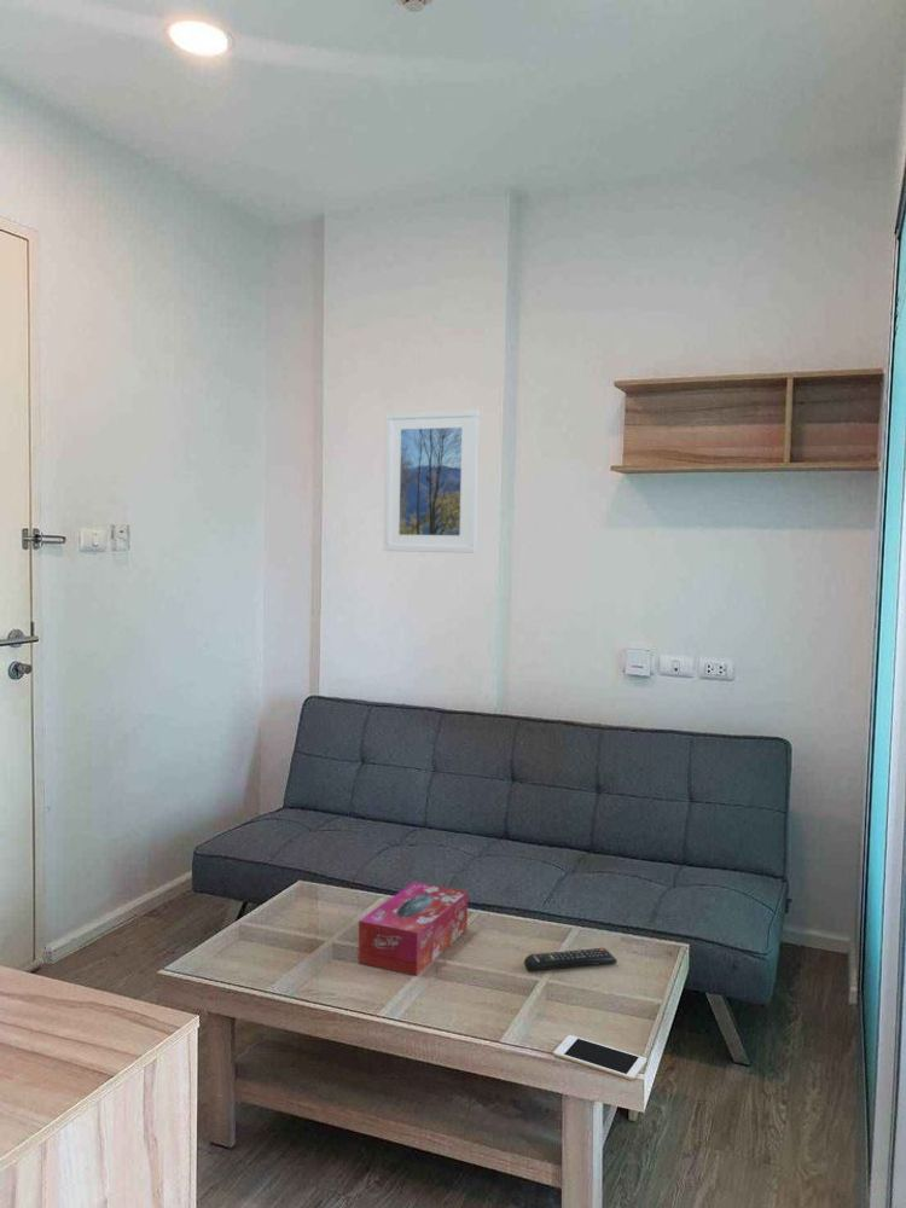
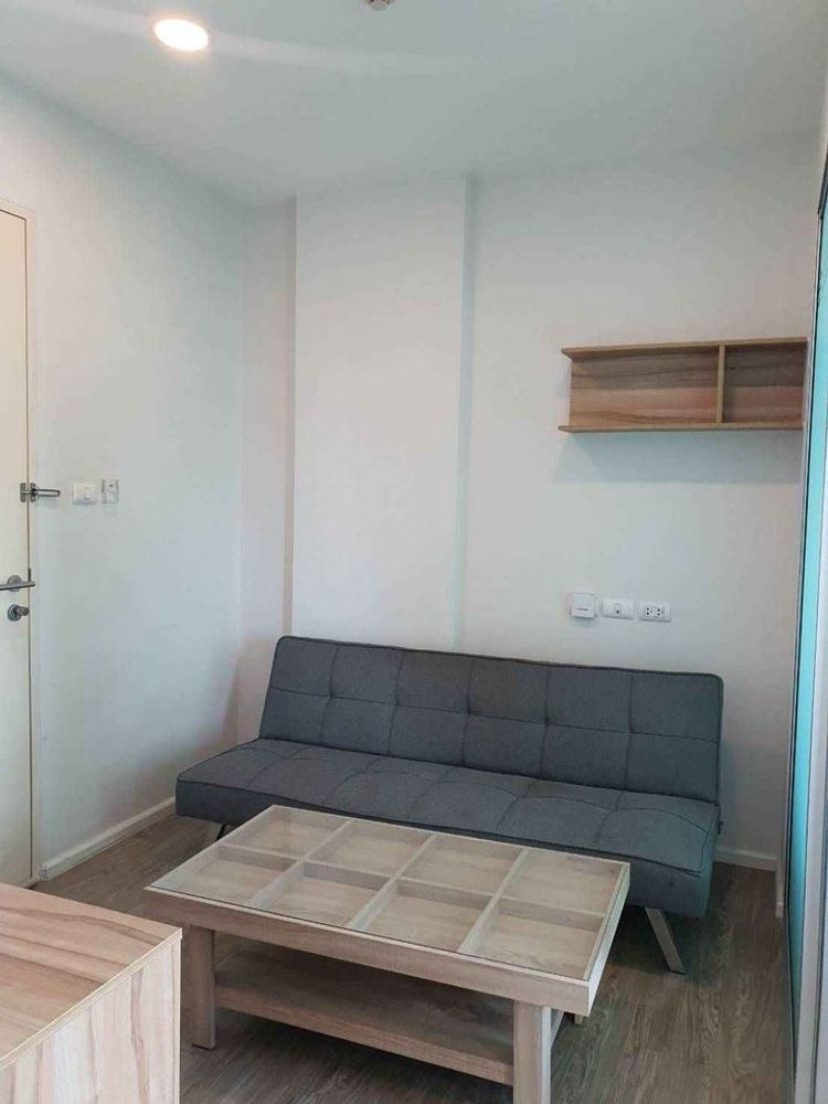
- cell phone [552,1034,647,1081]
- remote control [523,947,618,972]
- tissue box [358,881,469,977]
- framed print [383,408,481,554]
